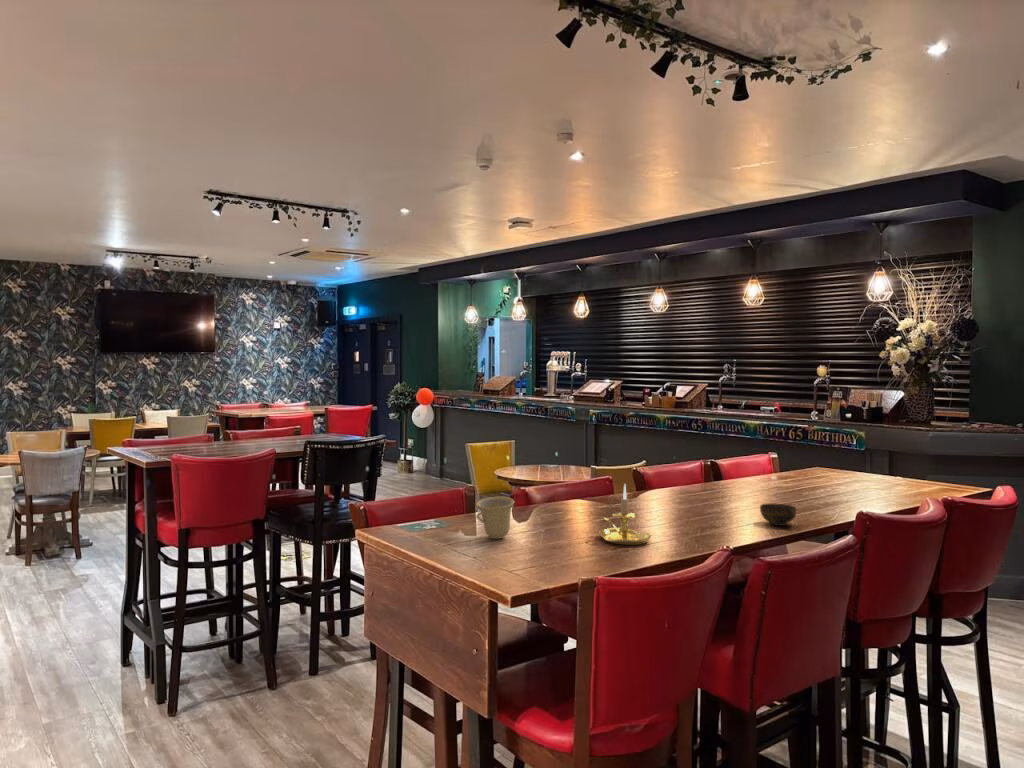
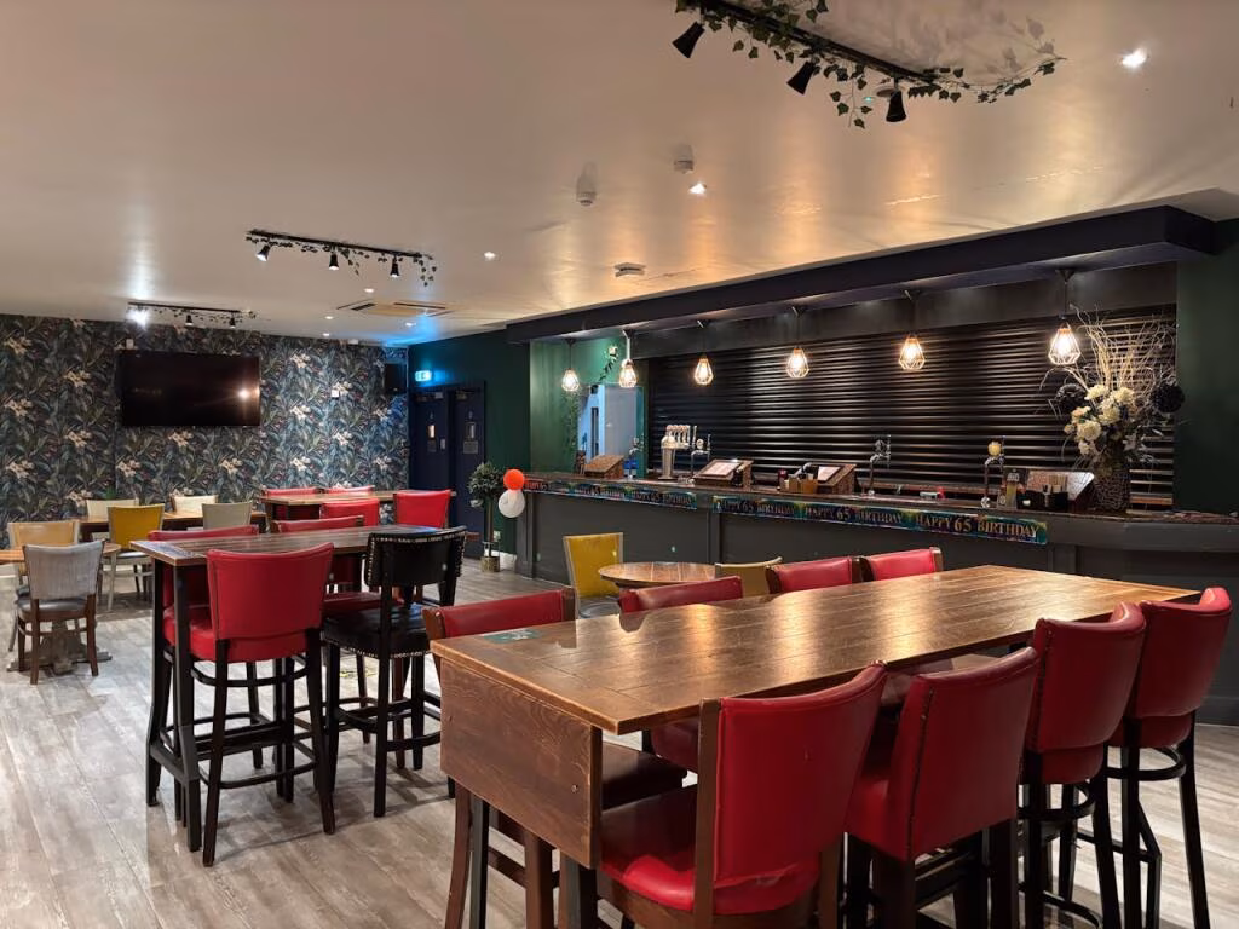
- cup [475,496,515,540]
- cup [759,503,797,527]
- candle holder [597,483,652,546]
